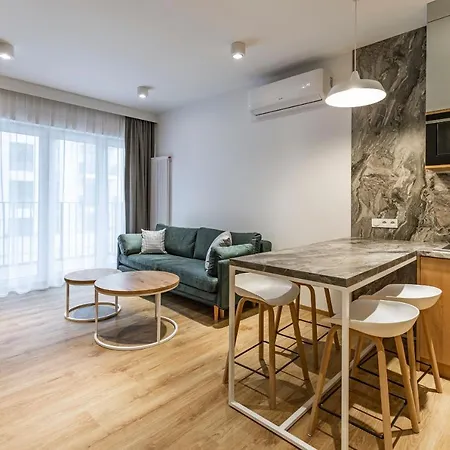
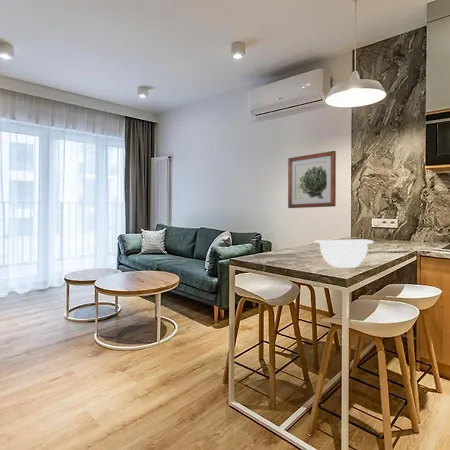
+ mixing bowl [313,238,375,269]
+ wall art [287,150,337,209]
